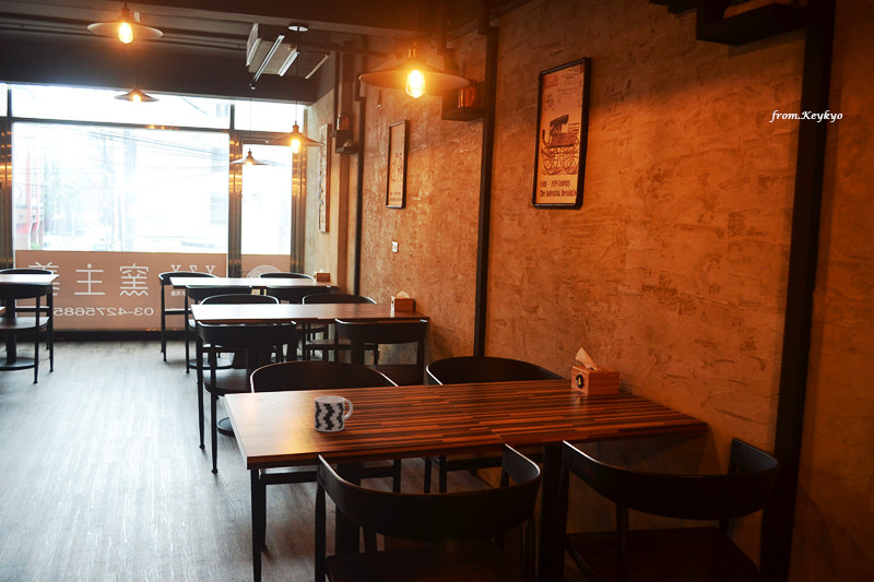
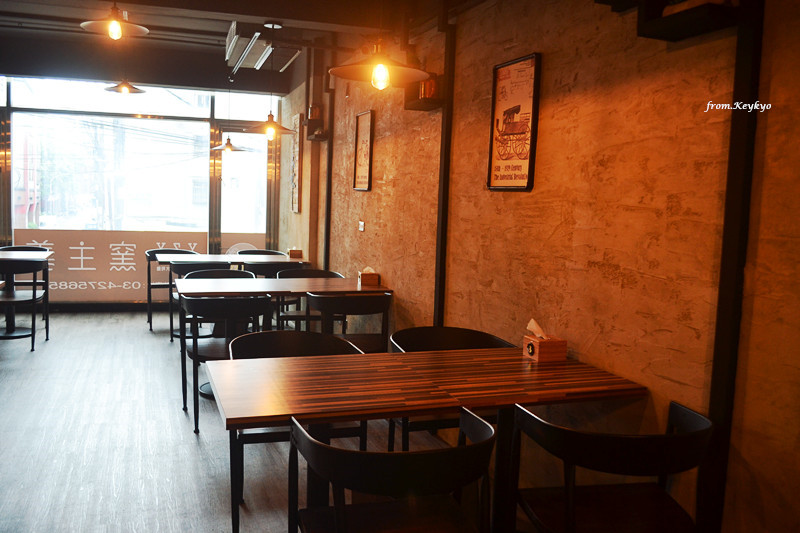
- cup [314,394,354,432]
